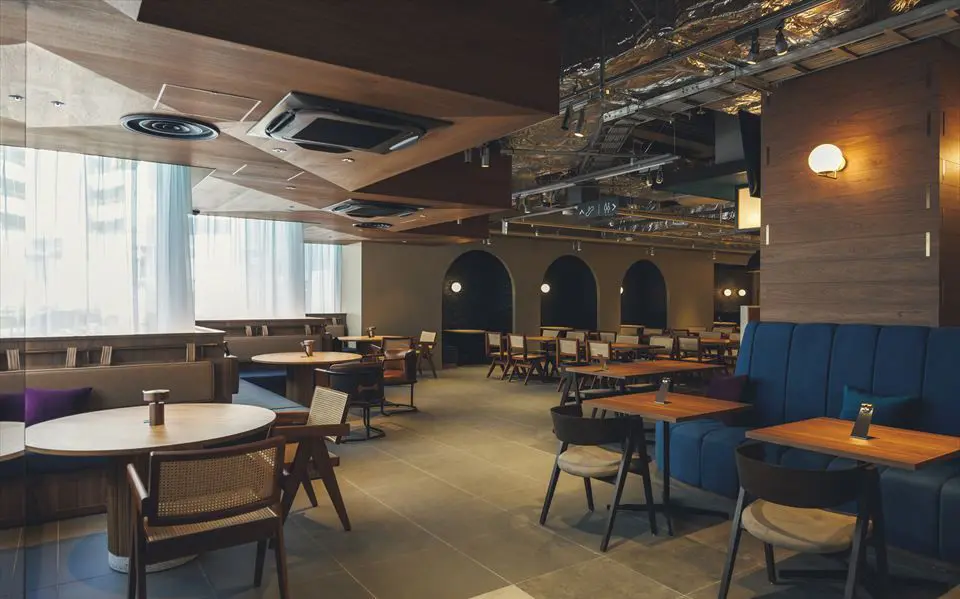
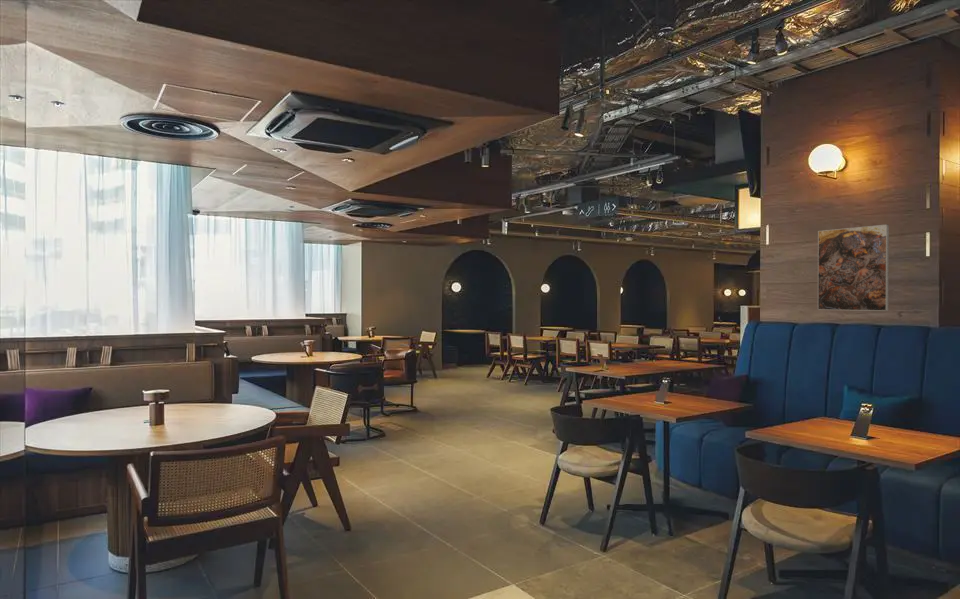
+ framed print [817,224,890,312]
